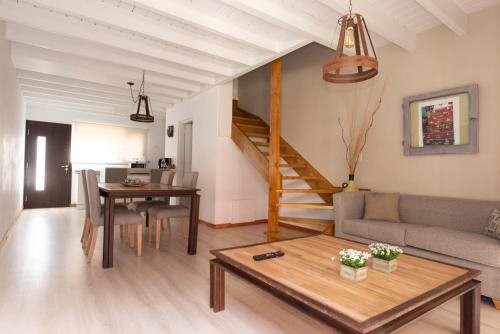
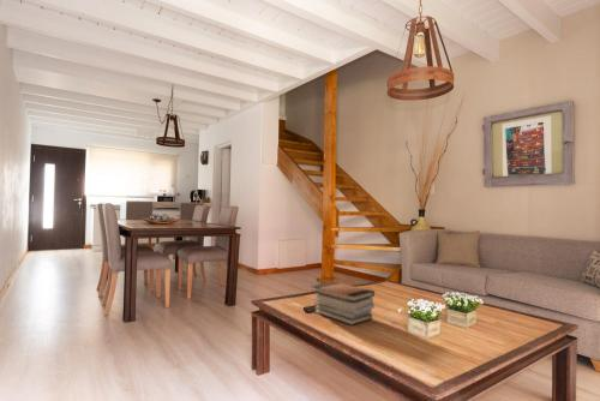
+ book stack [311,281,376,327]
